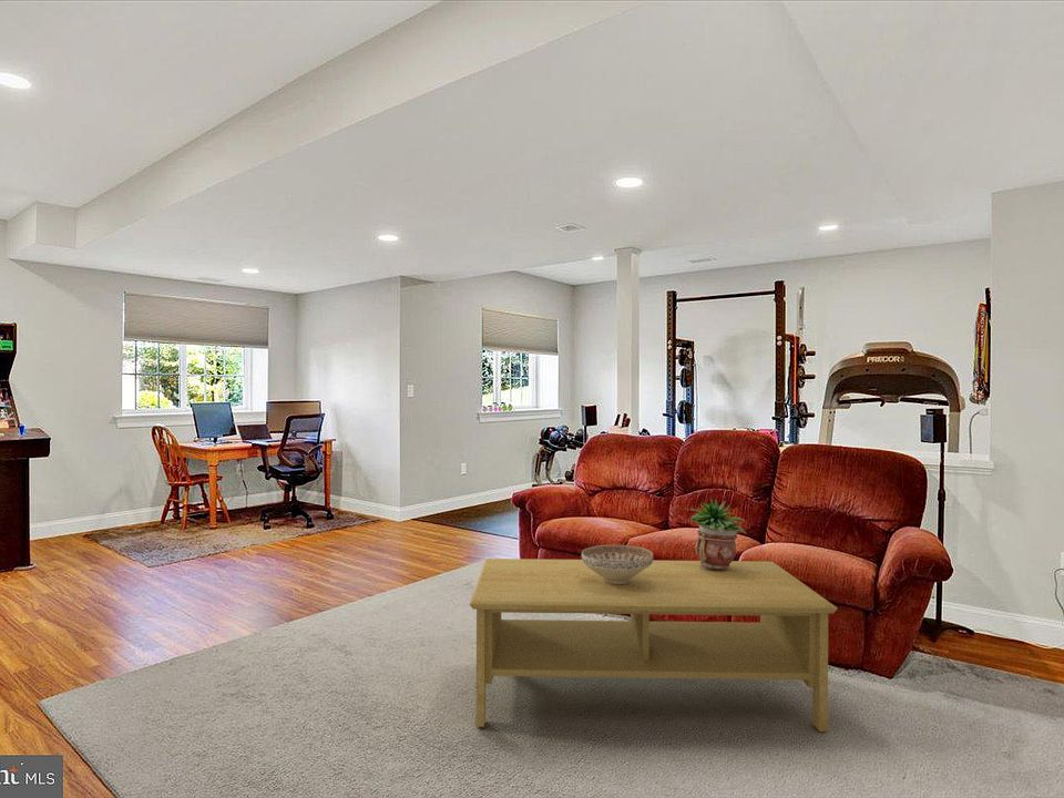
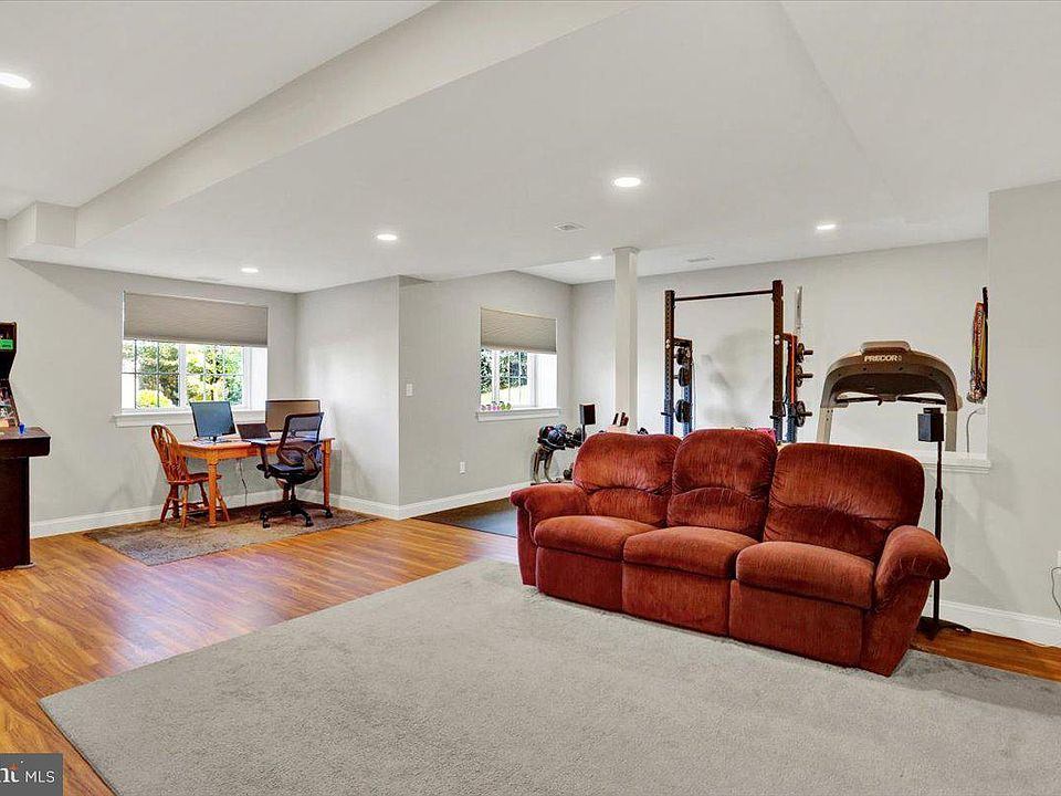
- decorative bowl [581,544,654,584]
- potted plant [688,497,747,570]
- coffee table [469,557,839,733]
